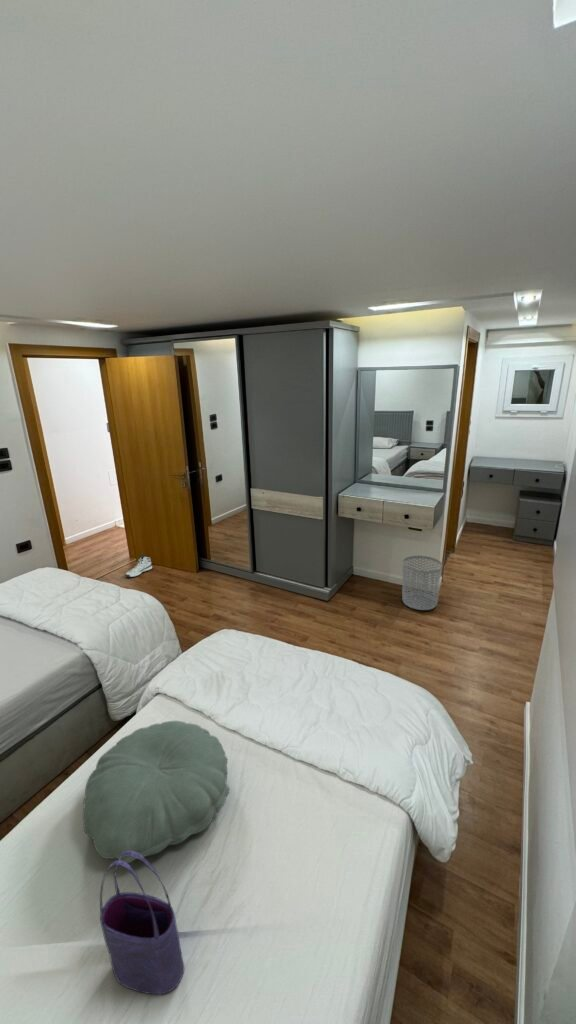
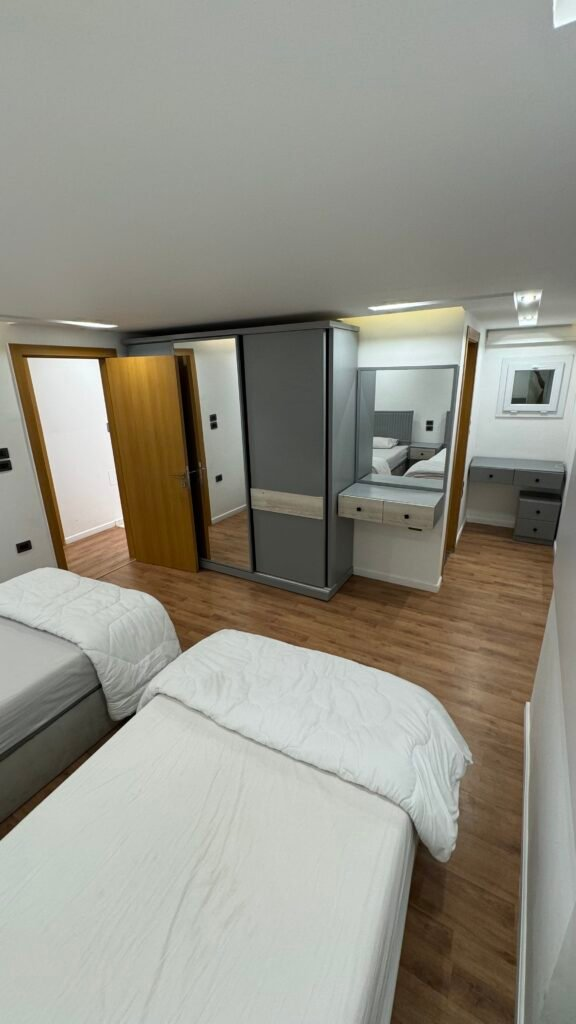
- tote bag [99,851,185,995]
- pillow [82,720,230,864]
- sneaker [124,554,153,578]
- waste bin [401,555,443,611]
